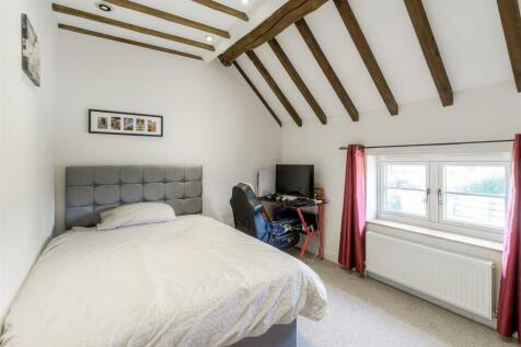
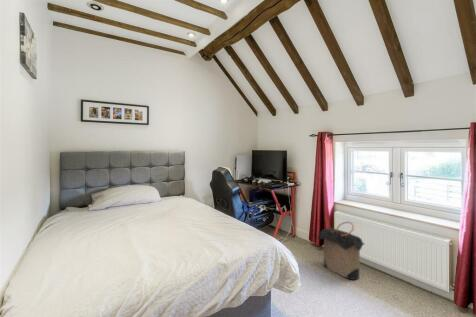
+ laundry hamper [317,221,365,281]
